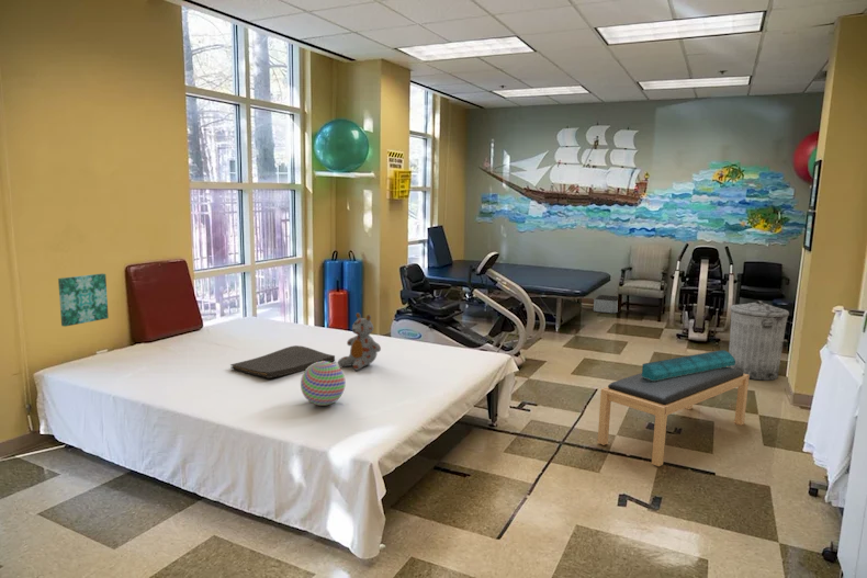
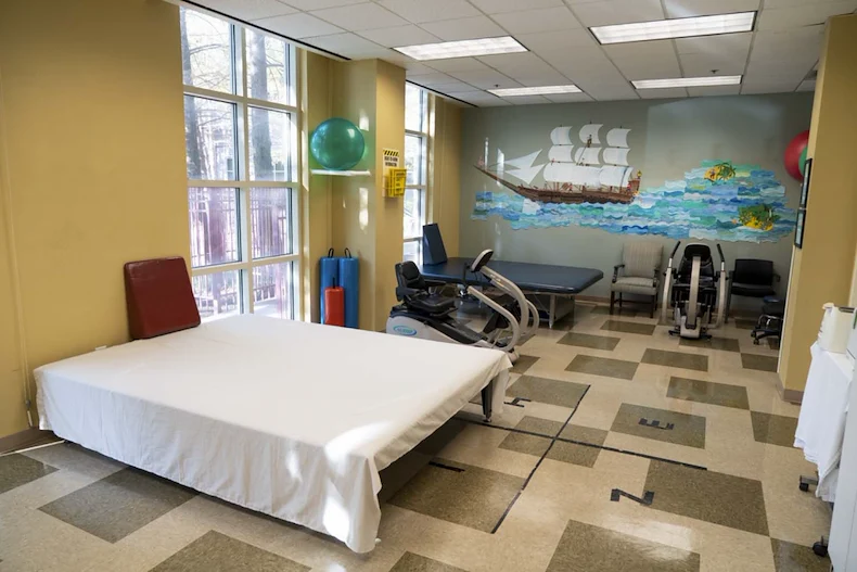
- storage bin [593,294,619,314]
- foam roller [641,349,735,381]
- wall art [57,272,110,328]
- toy ball [300,361,347,407]
- trash can [727,299,790,382]
- hand towel [229,344,336,379]
- bench [596,366,750,467]
- stuffed bear [337,311,382,372]
